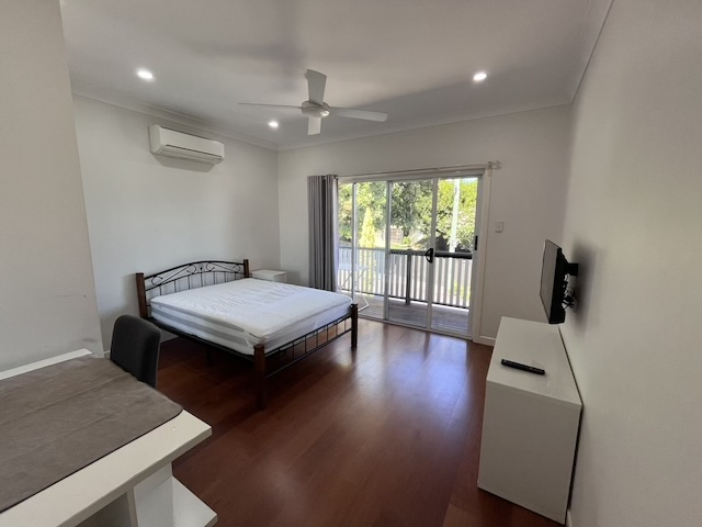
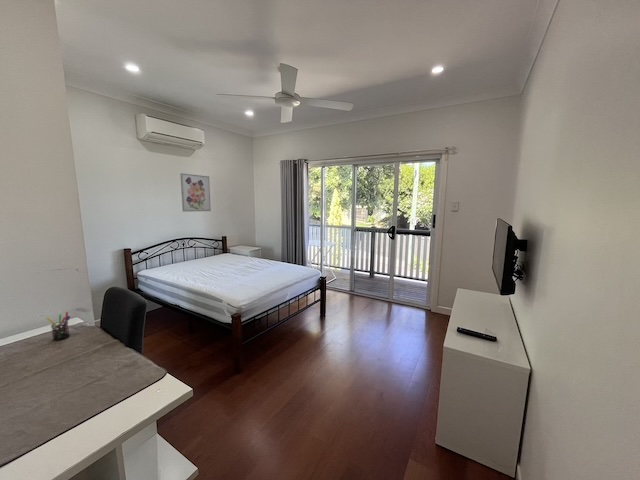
+ wall art [179,172,212,213]
+ pen holder [45,311,71,341]
